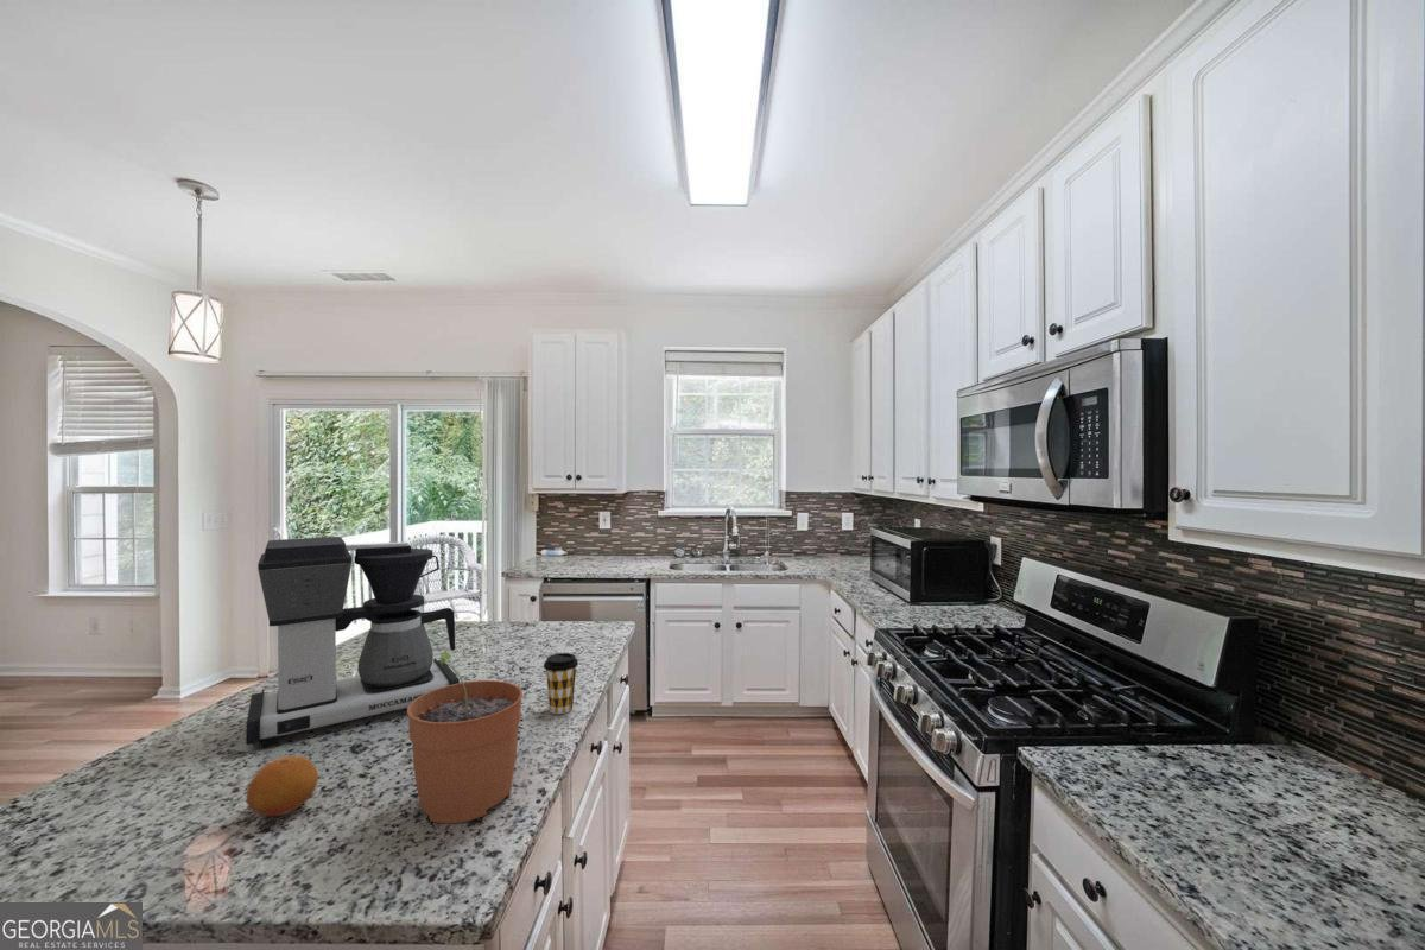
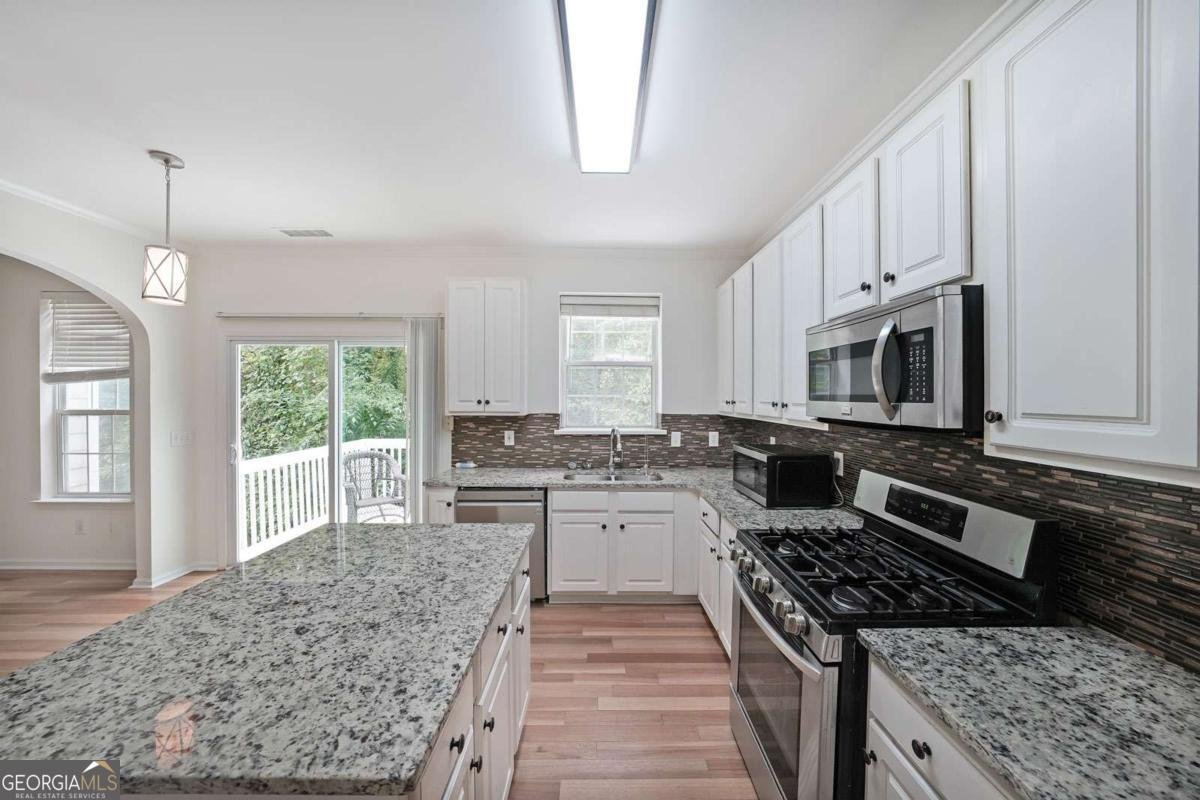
- fruit [245,755,319,817]
- plant pot [406,651,524,825]
- coffee maker [245,536,461,749]
- coffee cup [543,652,580,715]
